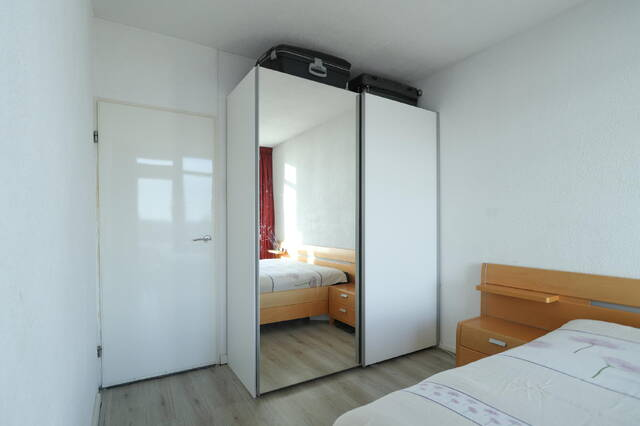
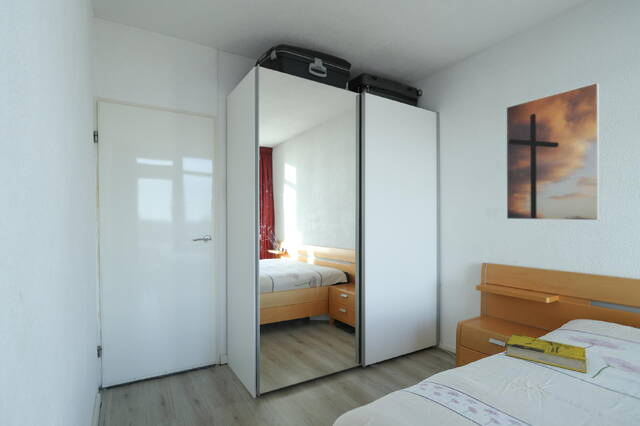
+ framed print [505,81,601,221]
+ book [505,333,587,374]
